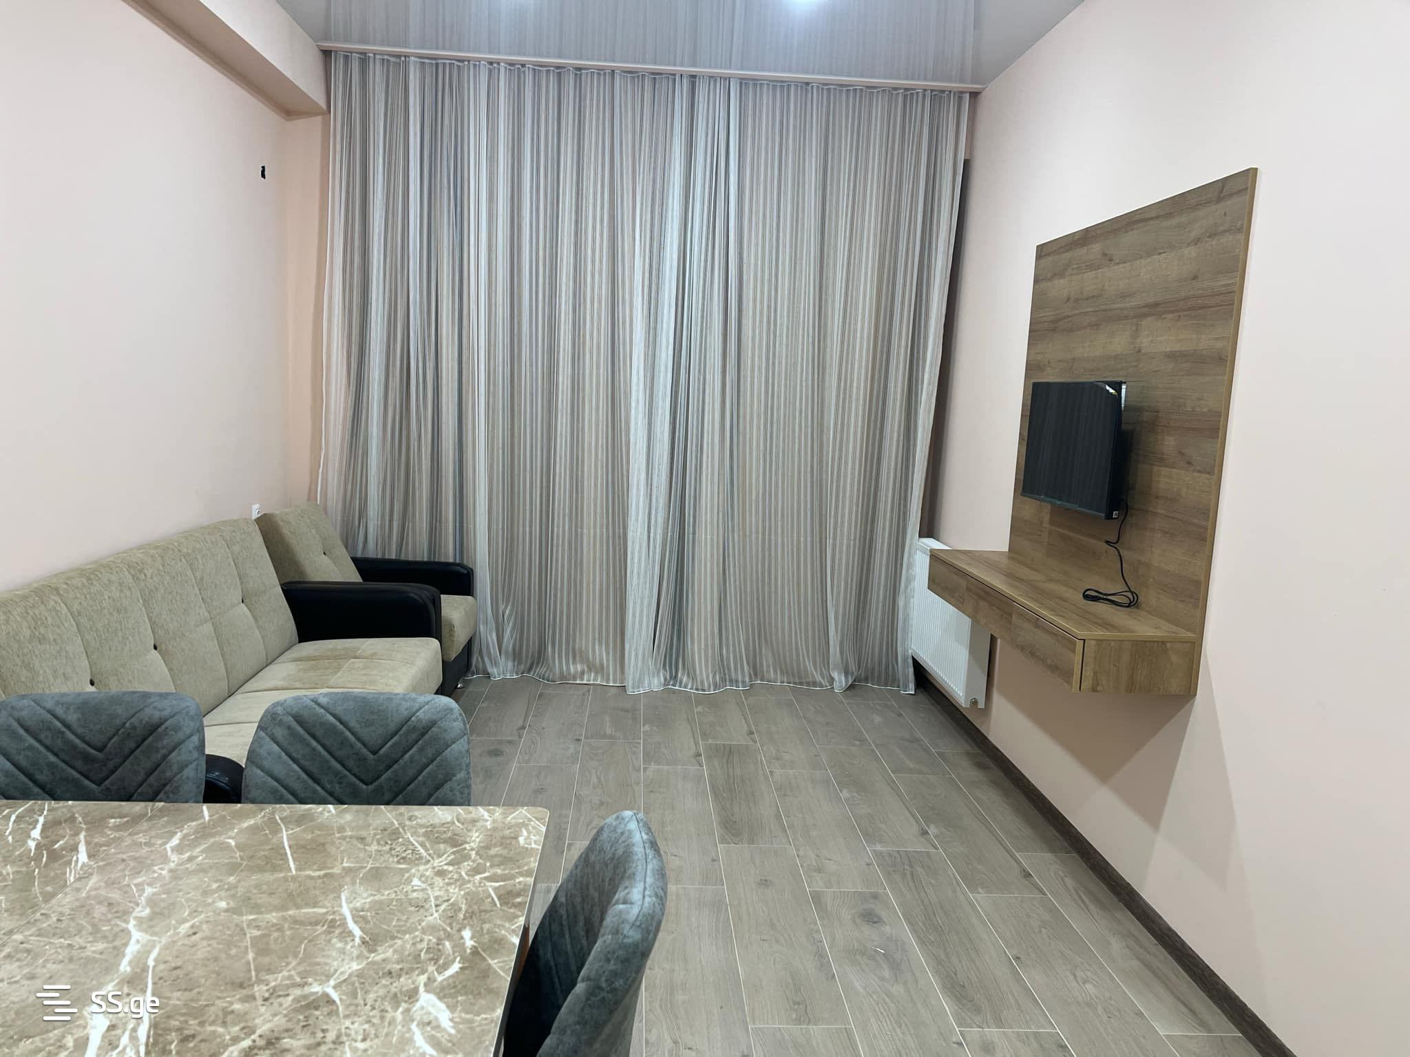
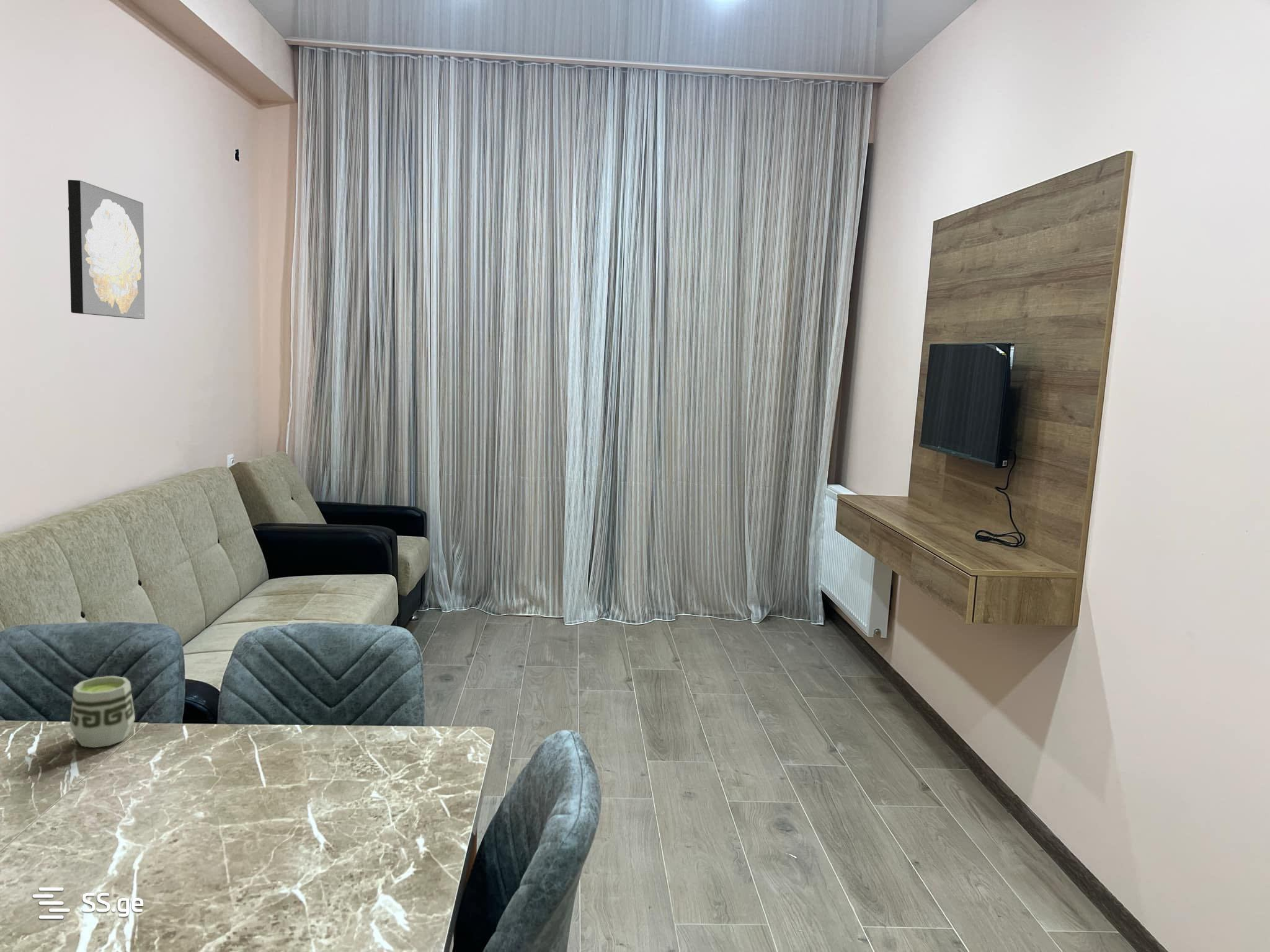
+ wall art [68,179,145,320]
+ cup [69,676,136,748]
